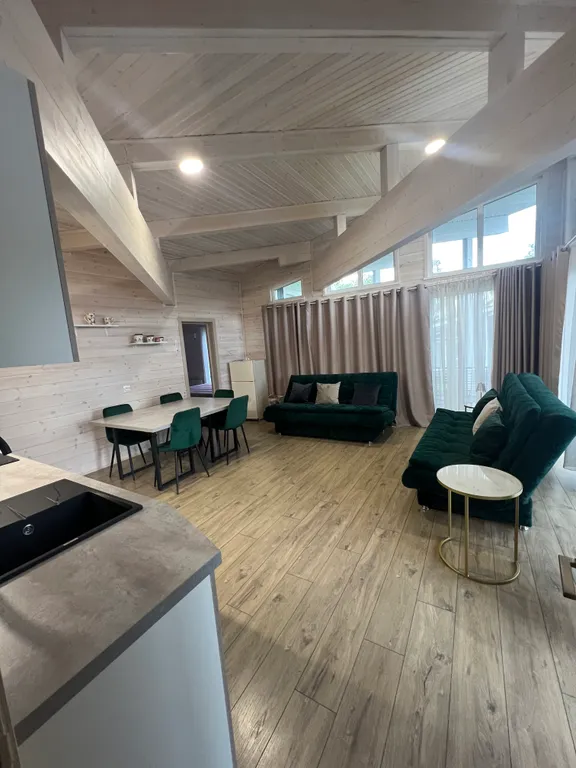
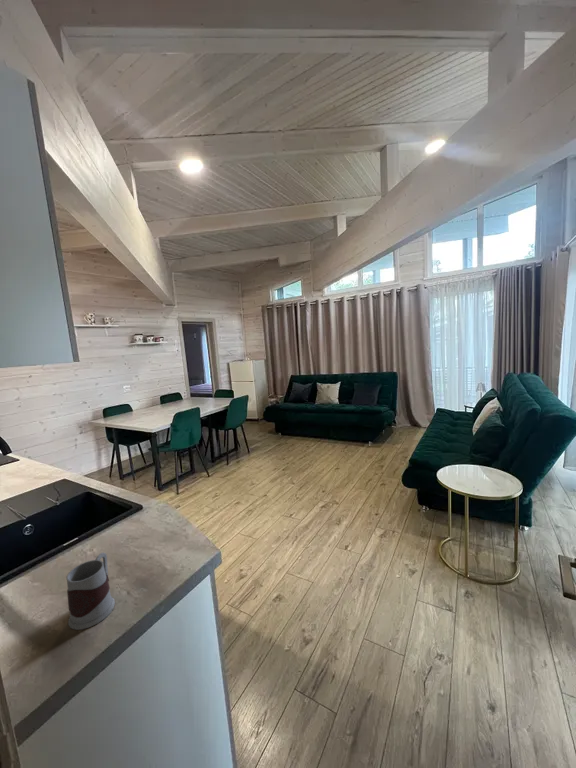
+ mug [66,552,116,631]
